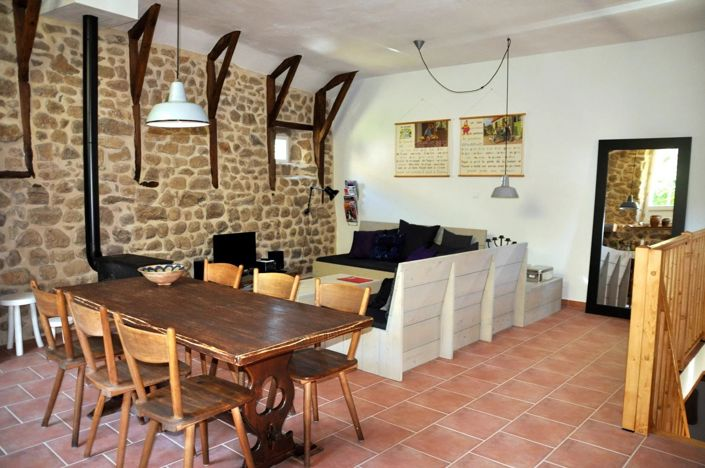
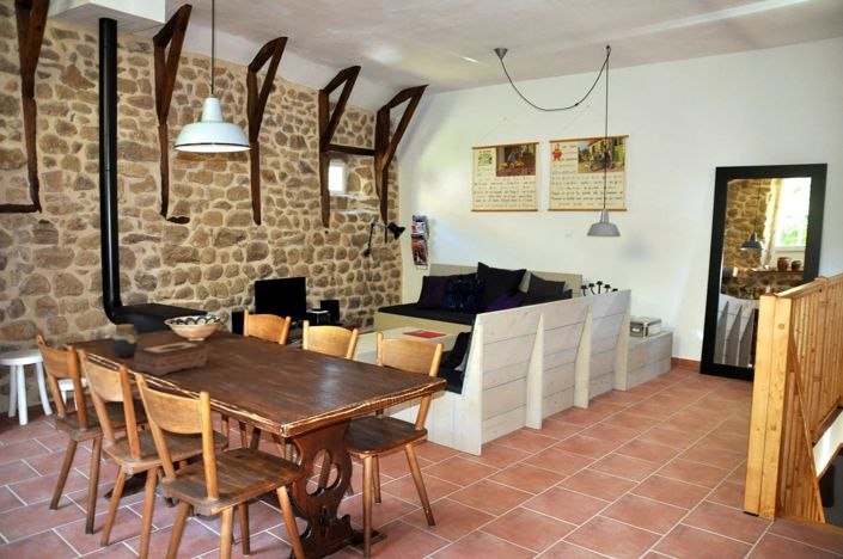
+ jar [110,324,141,358]
+ tissue box [134,339,208,376]
